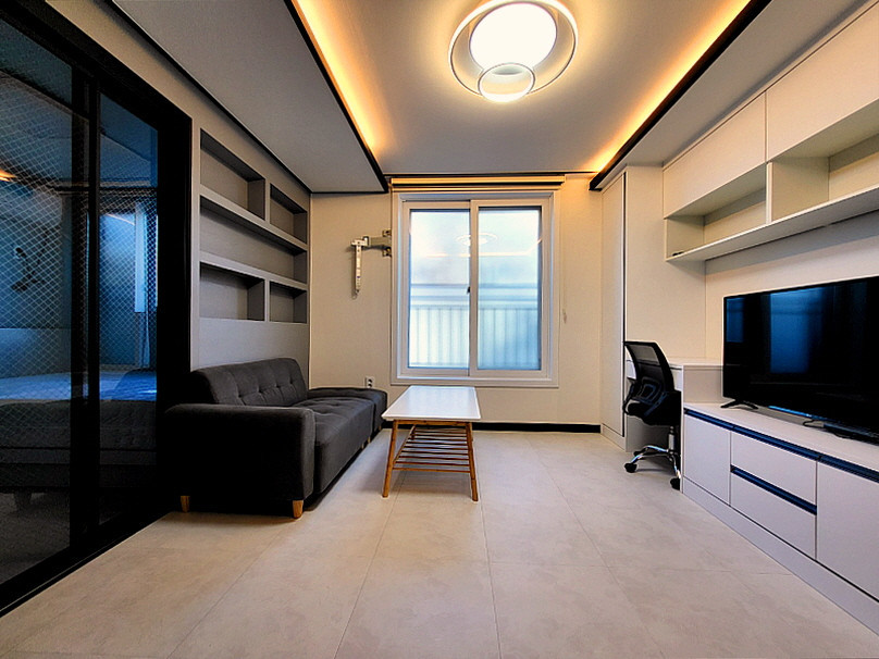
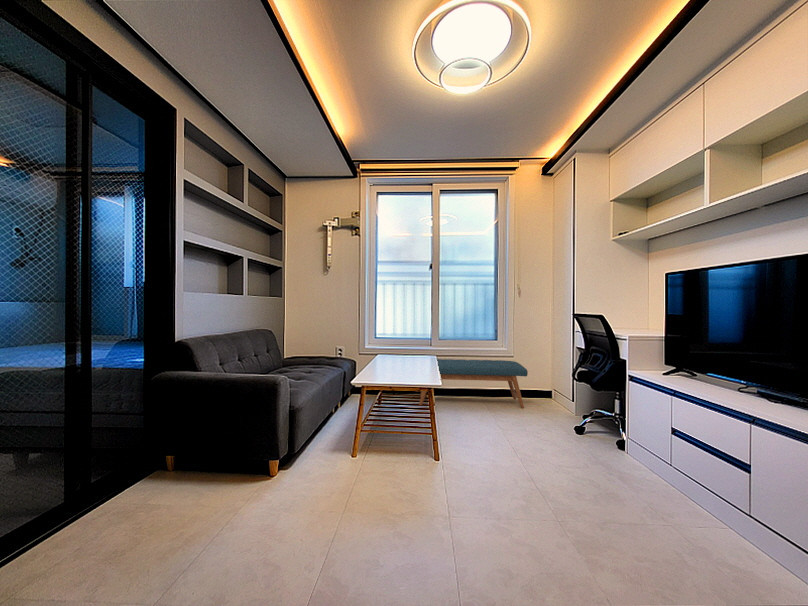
+ bench [418,358,529,409]
